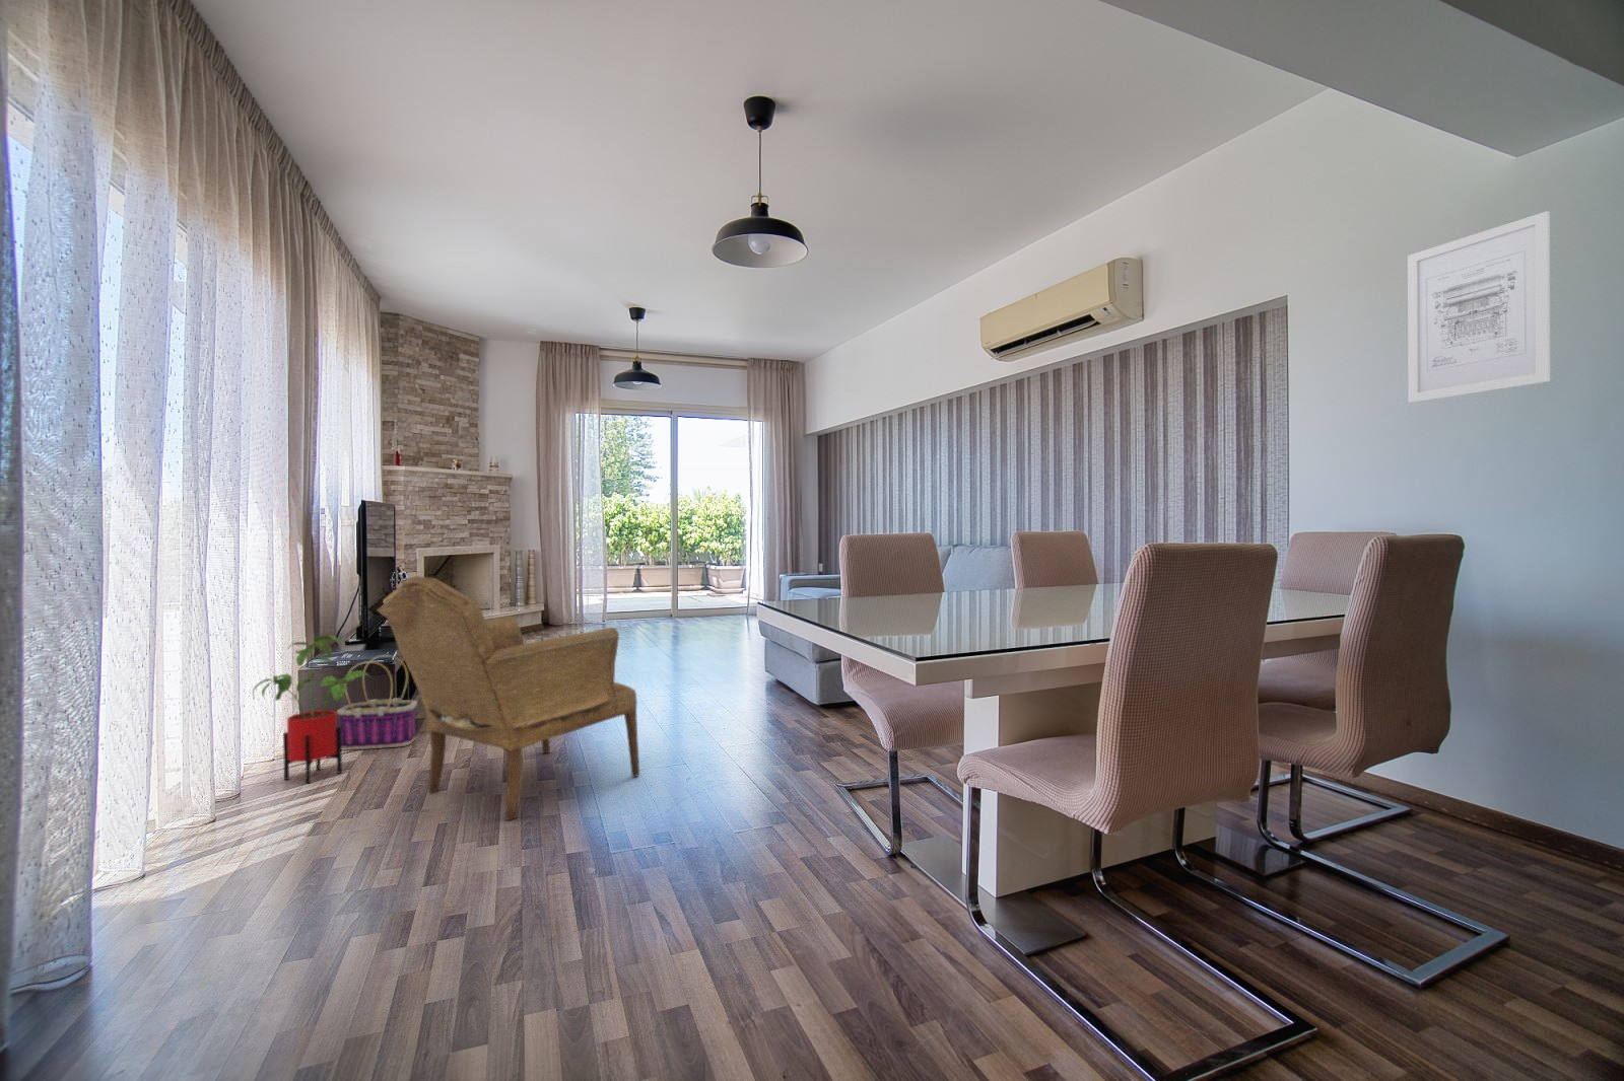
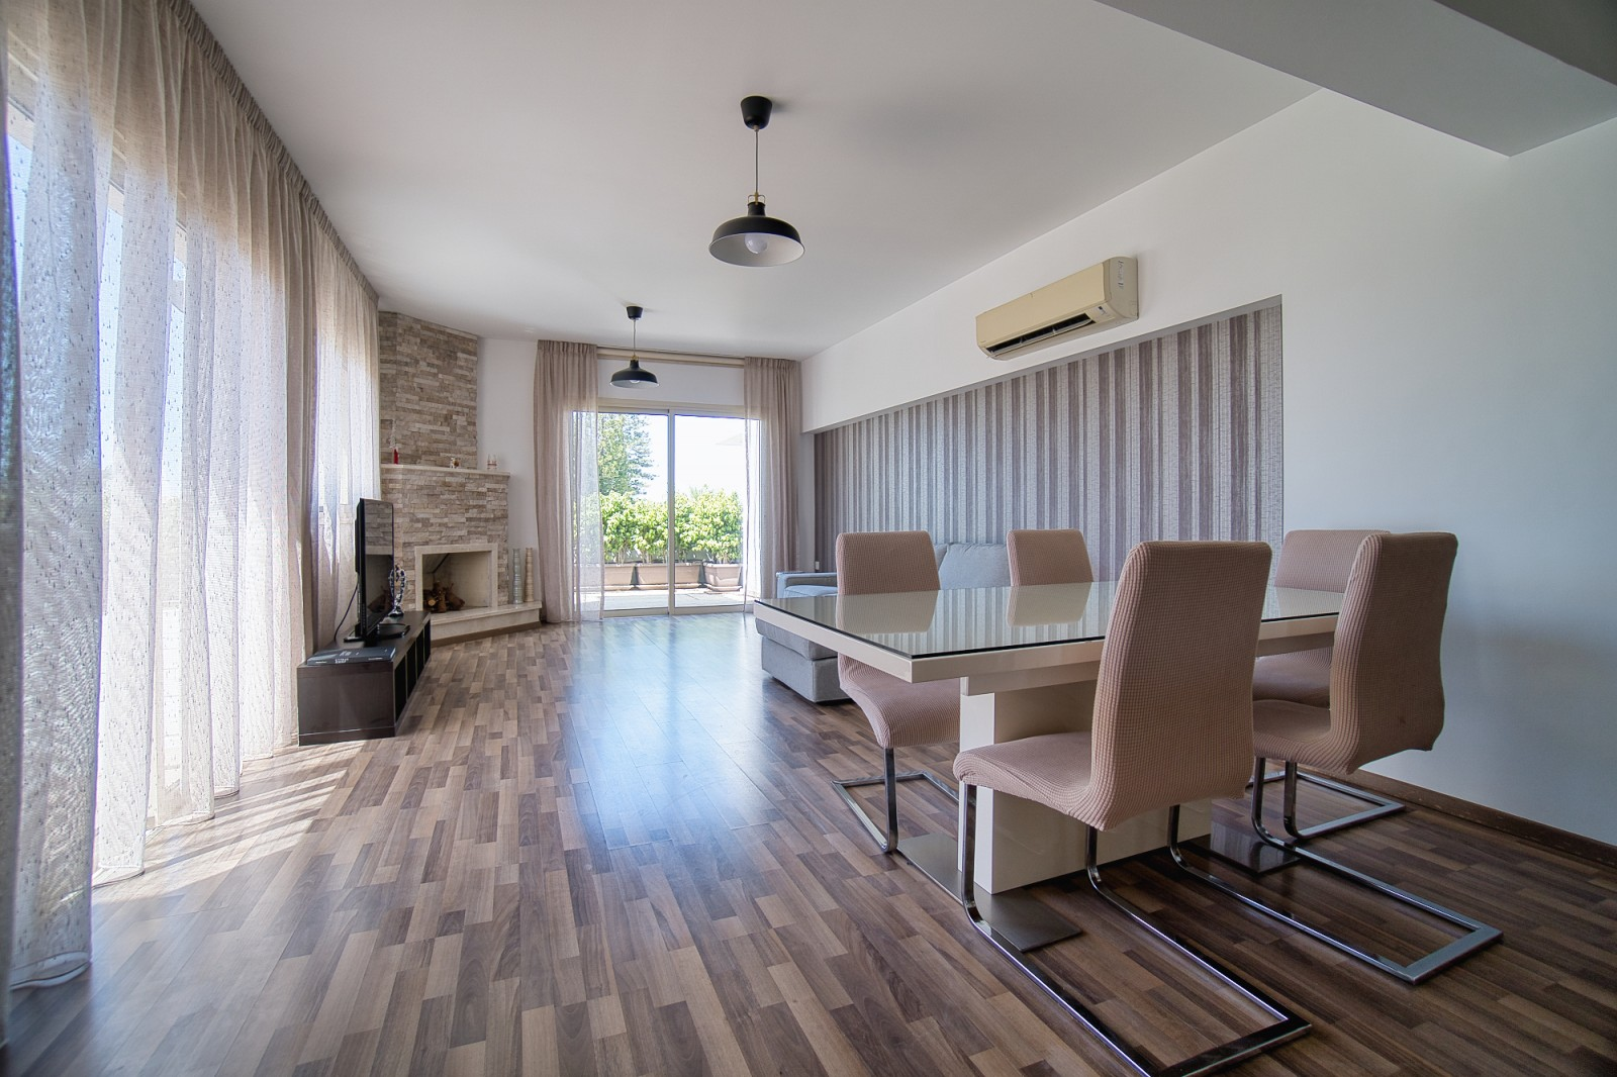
- house plant [251,635,372,785]
- wall art [1407,210,1550,404]
- armchair [376,575,640,822]
- basket [336,654,418,752]
